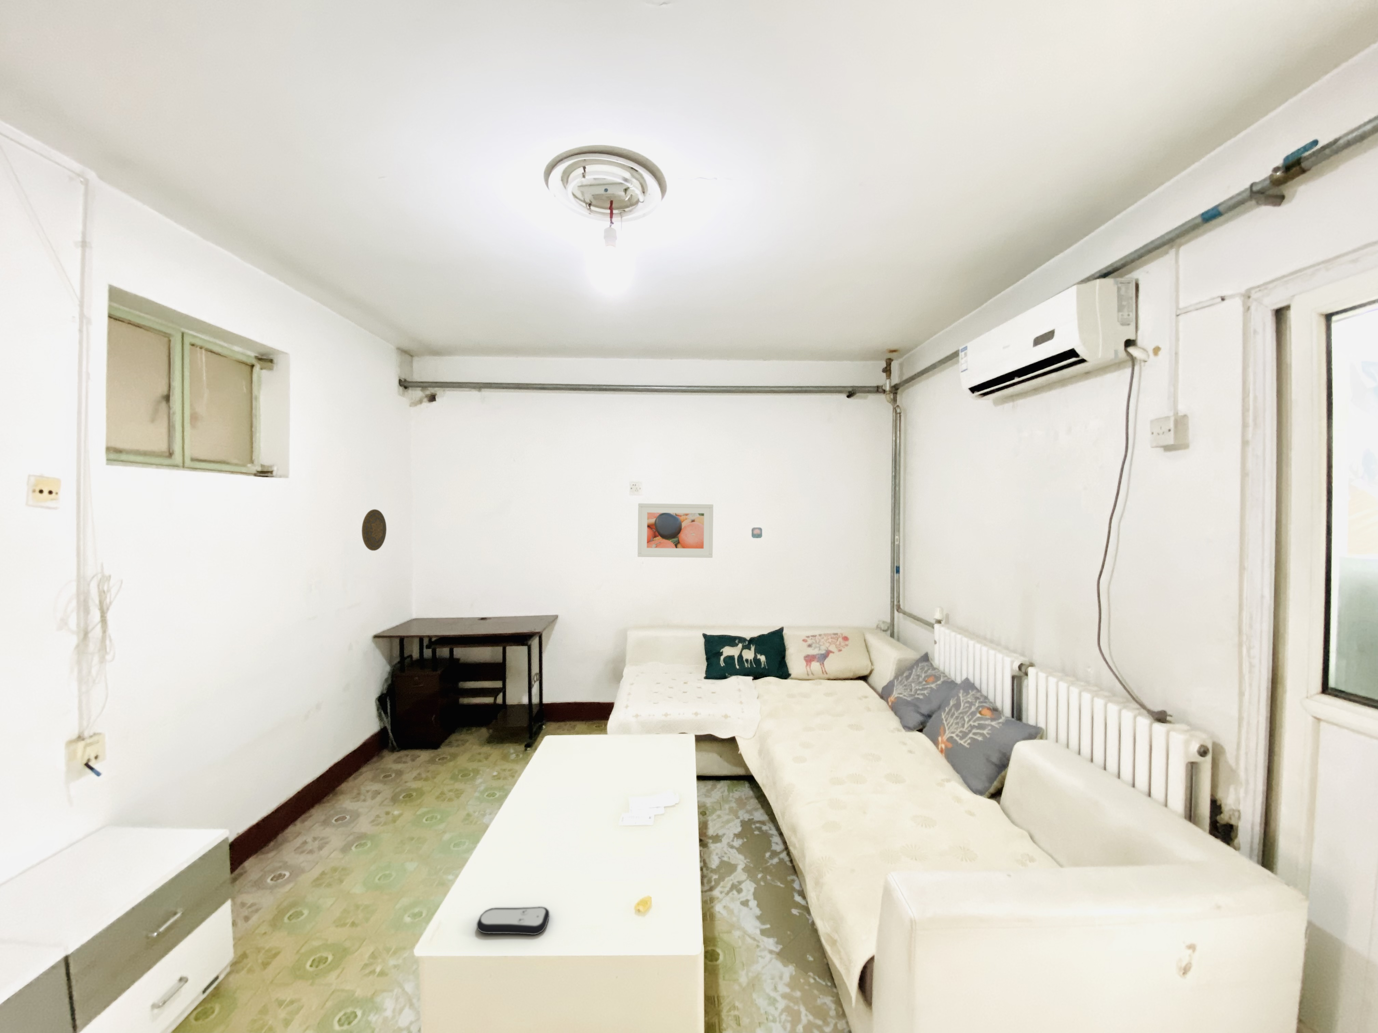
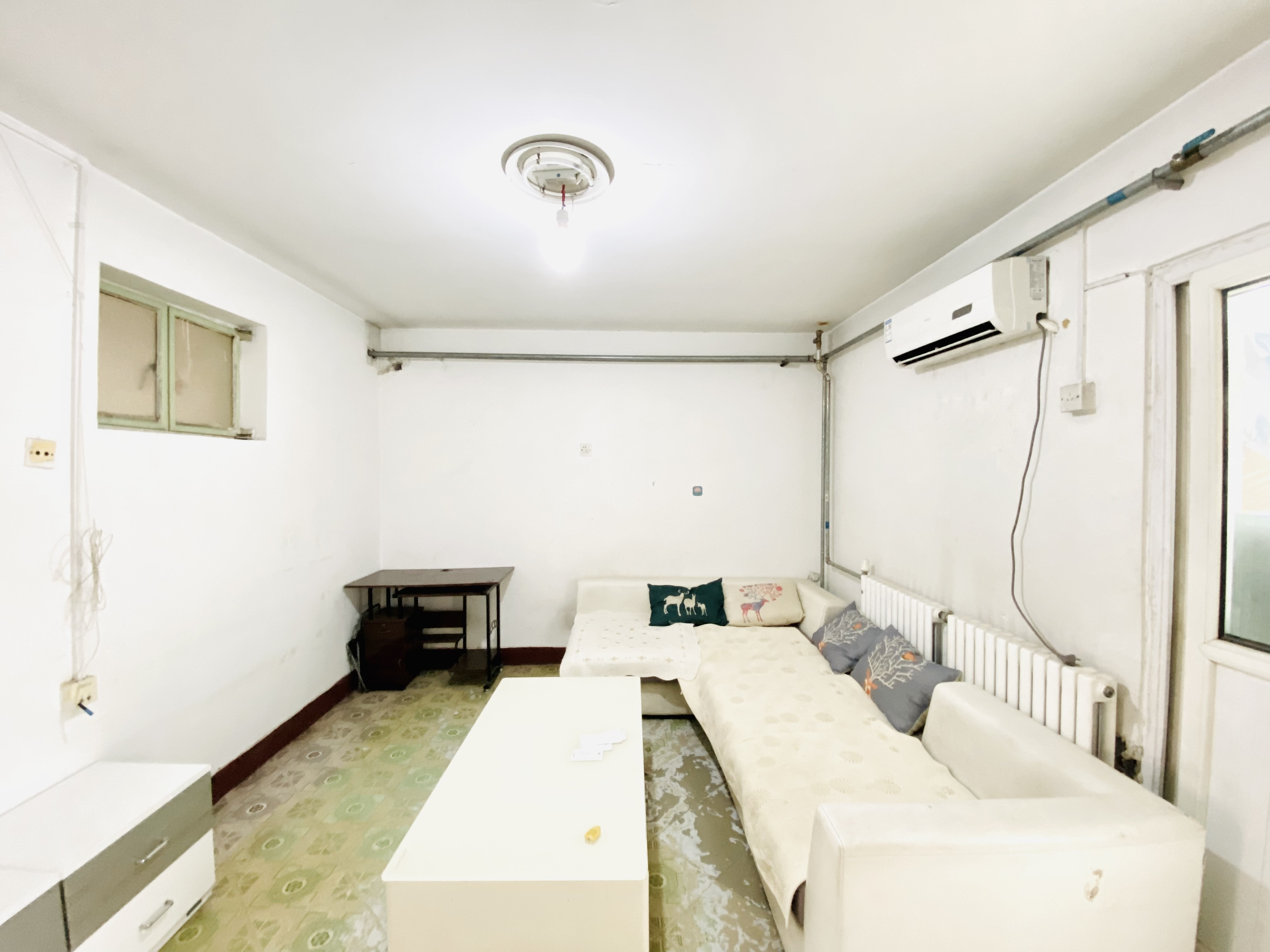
- remote control [476,906,550,935]
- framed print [637,502,714,558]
- decorative plate [361,509,387,551]
